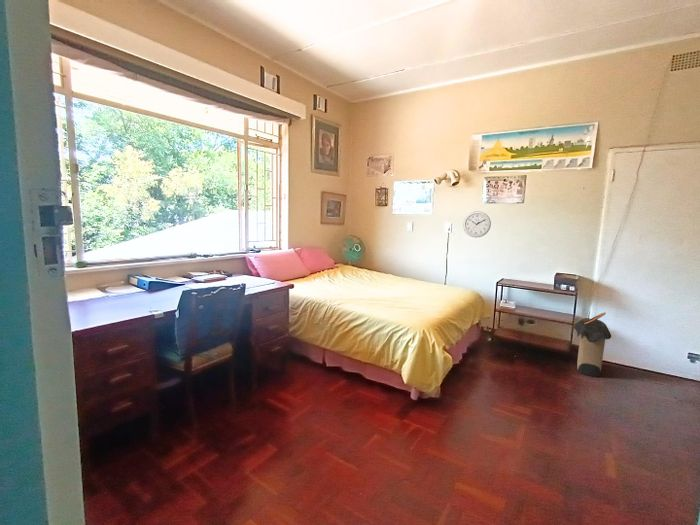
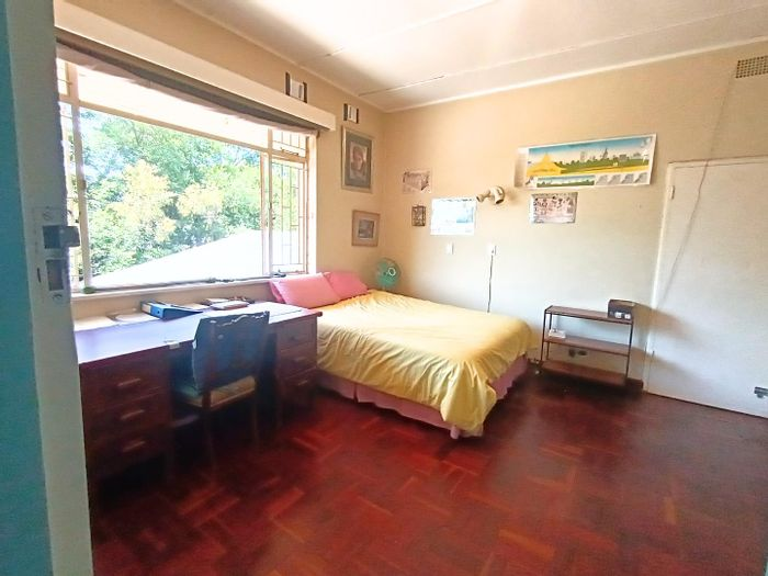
- wall clock [462,210,492,238]
- laundry hamper [572,311,612,378]
